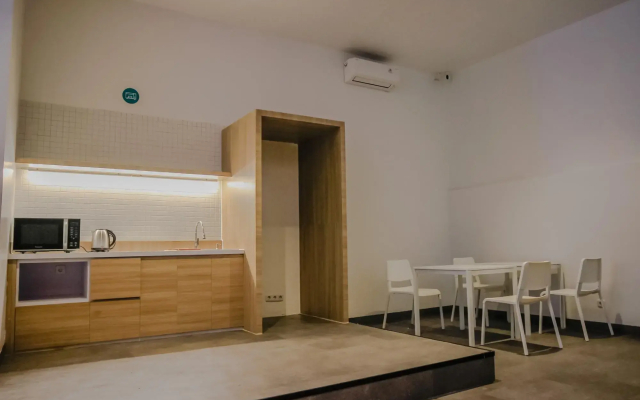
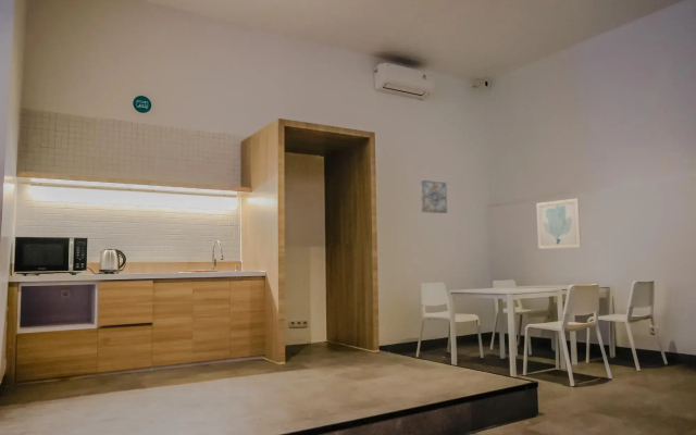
+ wall art [420,179,448,214]
+ wall art [535,197,582,250]
